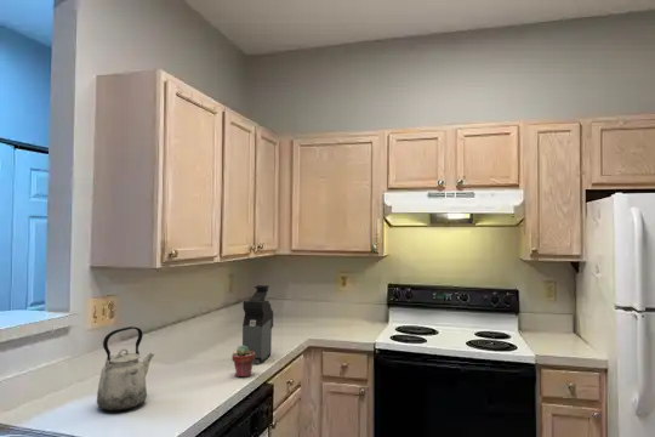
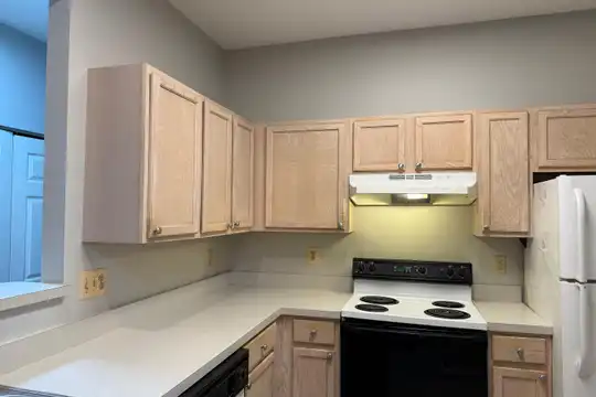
- coffee maker [241,284,274,365]
- potted succulent [230,345,255,379]
- kettle [96,325,155,413]
